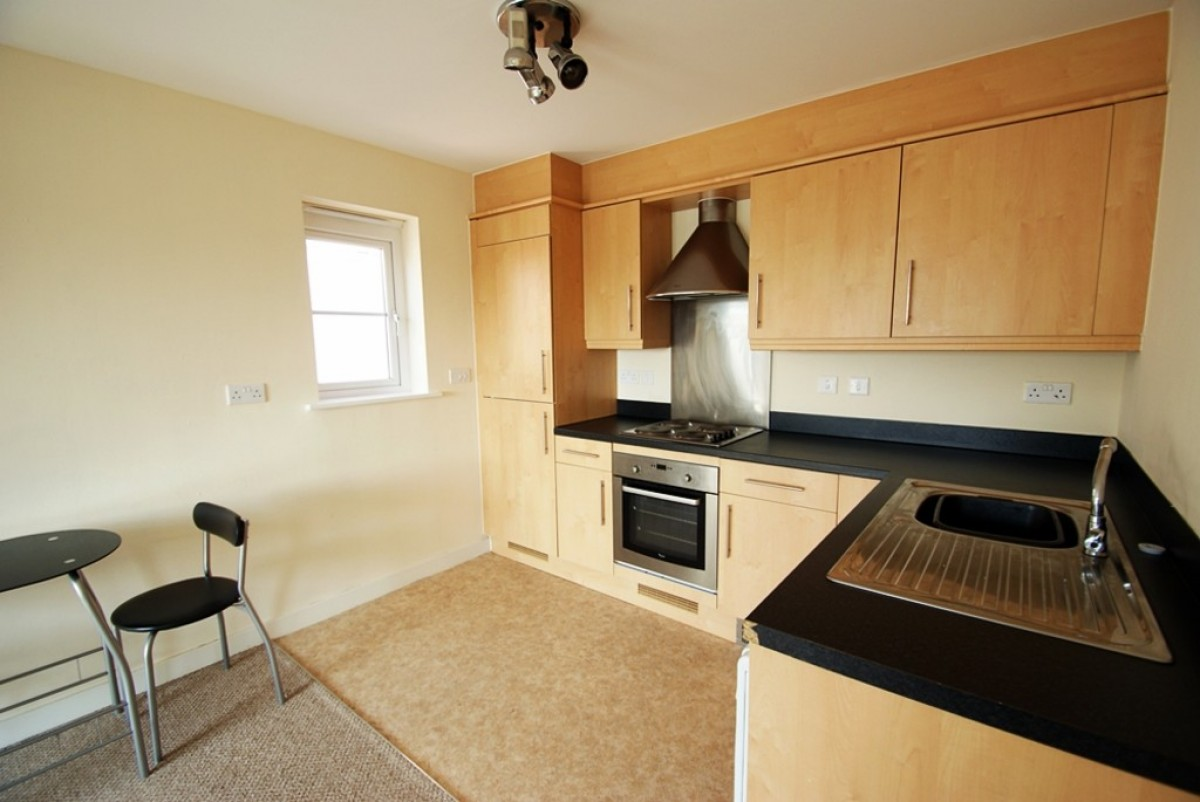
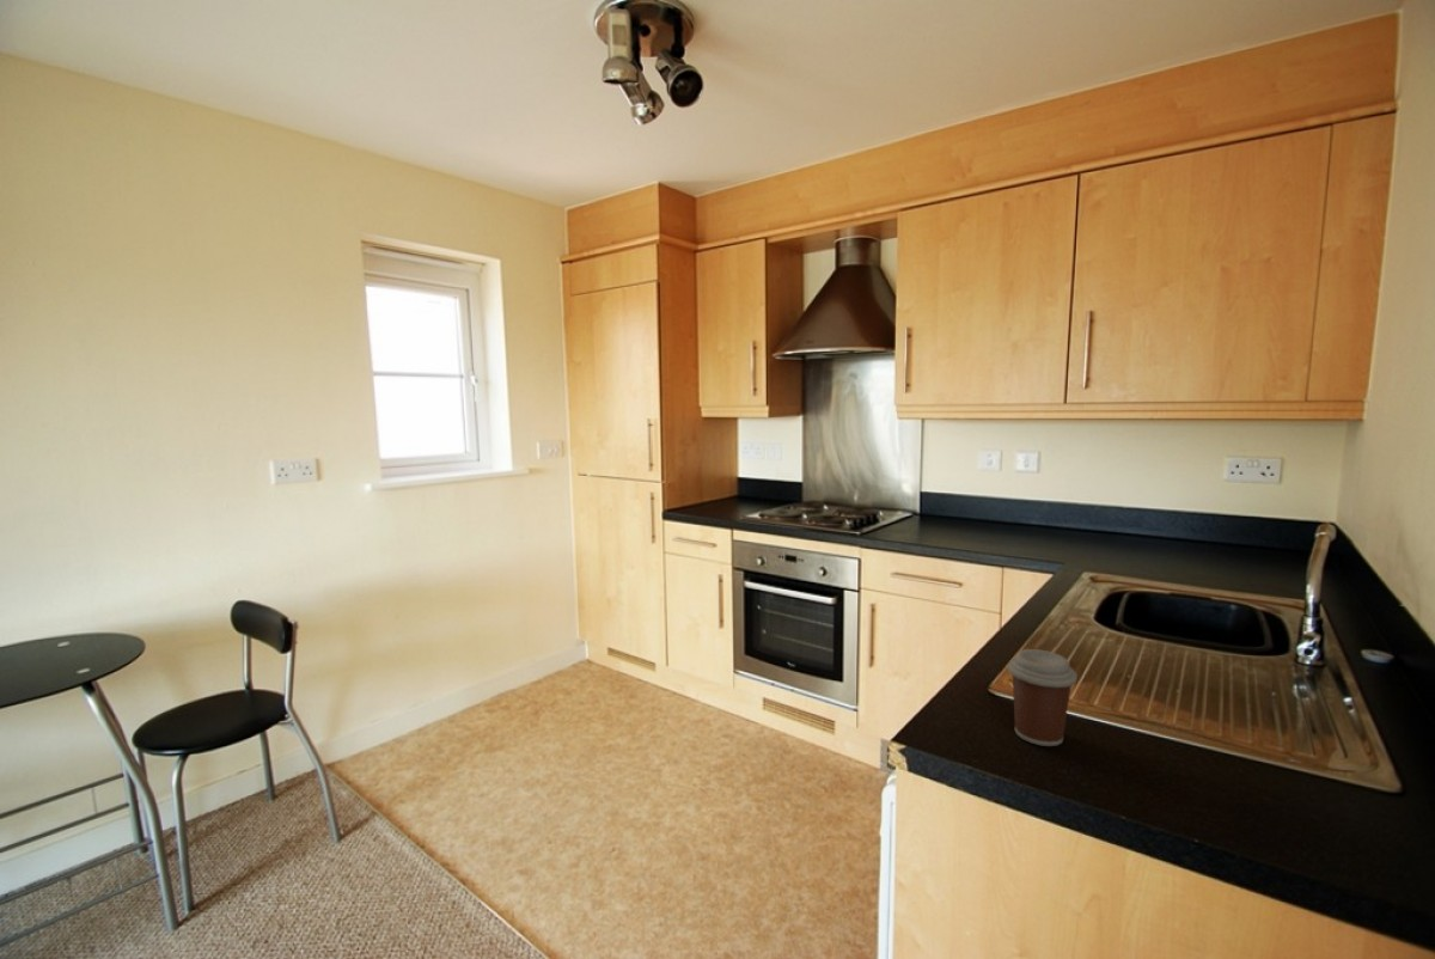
+ coffee cup [1007,648,1079,747]
